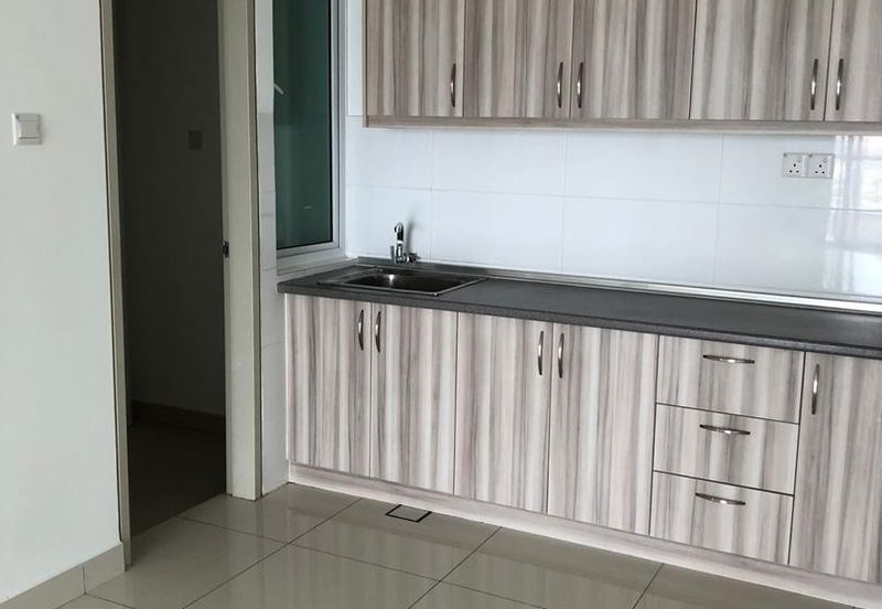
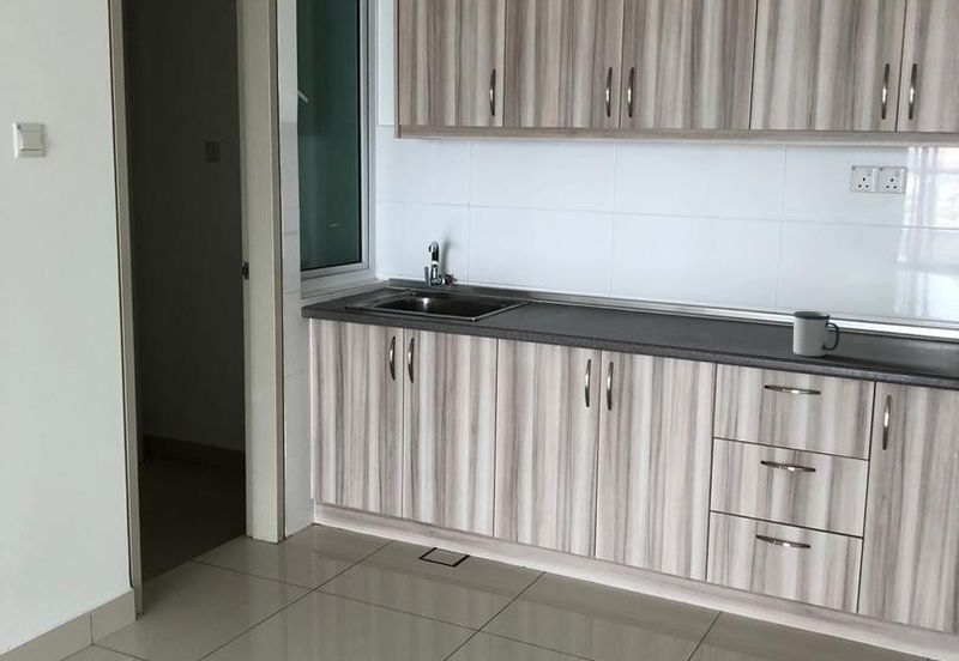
+ mug [792,310,840,358]
